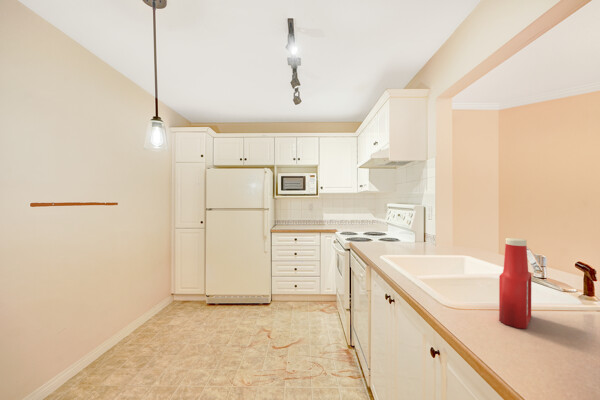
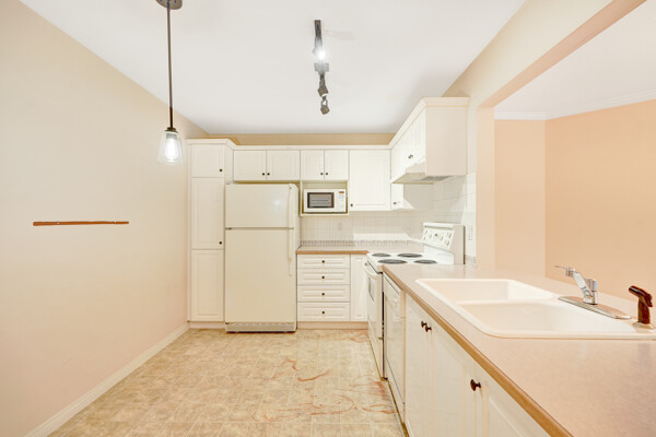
- soap bottle [498,237,532,329]
